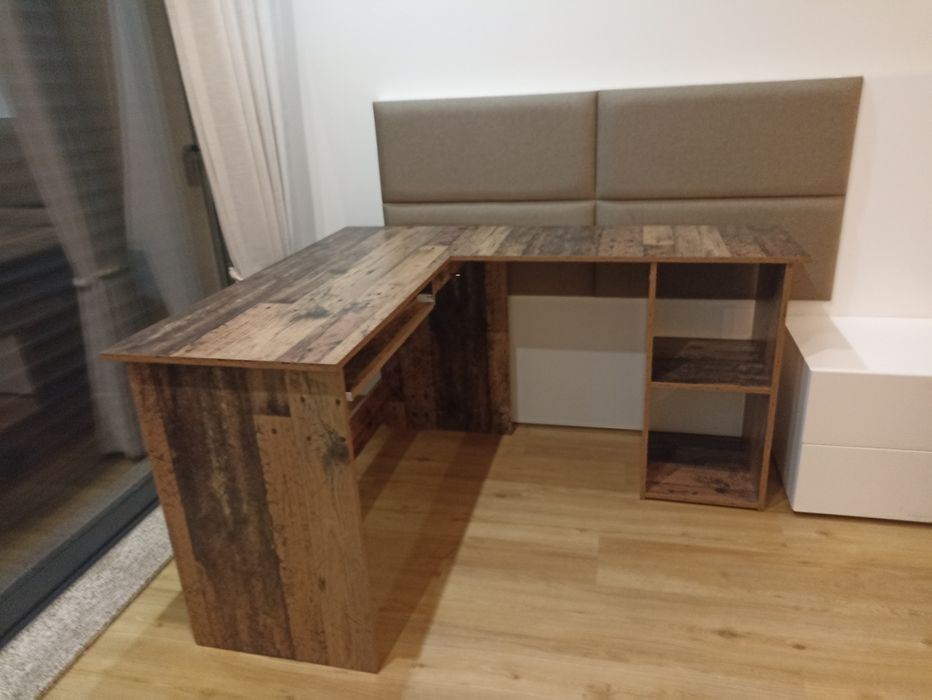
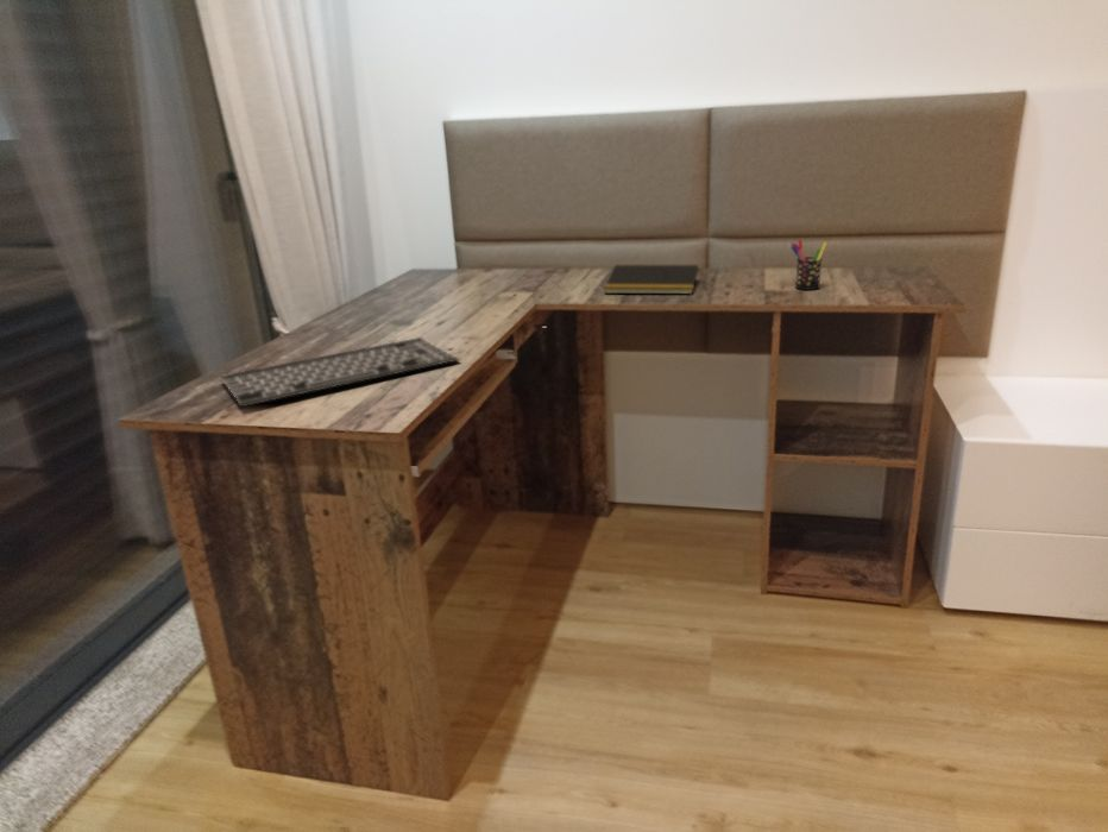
+ pen holder [791,238,829,291]
+ keyboard [220,336,461,408]
+ notepad [603,264,699,296]
